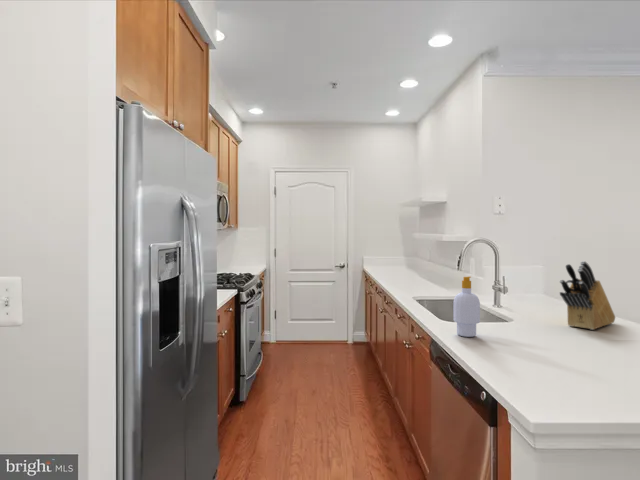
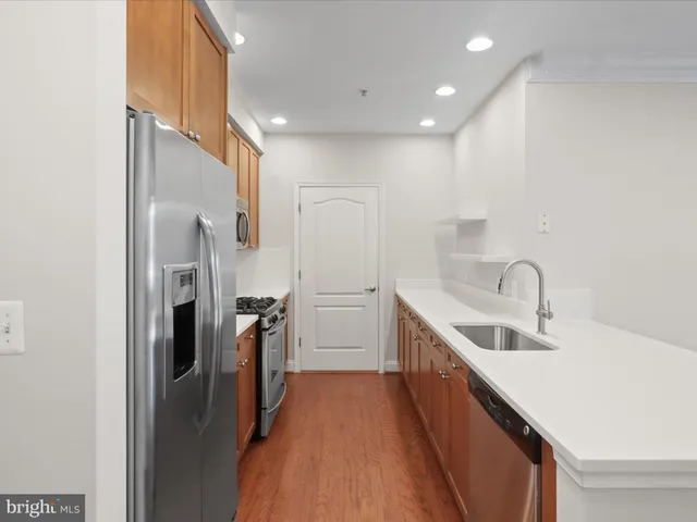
- knife block [559,260,616,331]
- soap bottle [453,276,481,338]
